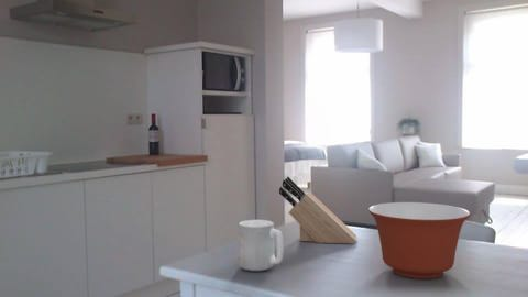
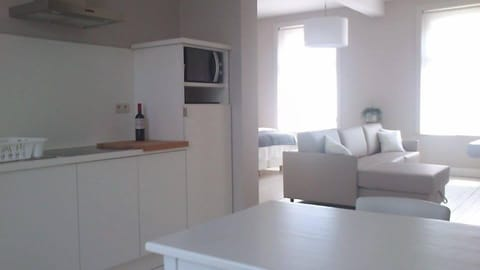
- mixing bowl [367,201,472,279]
- knife block [278,176,358,245]
- mug [238,219,284,272]
